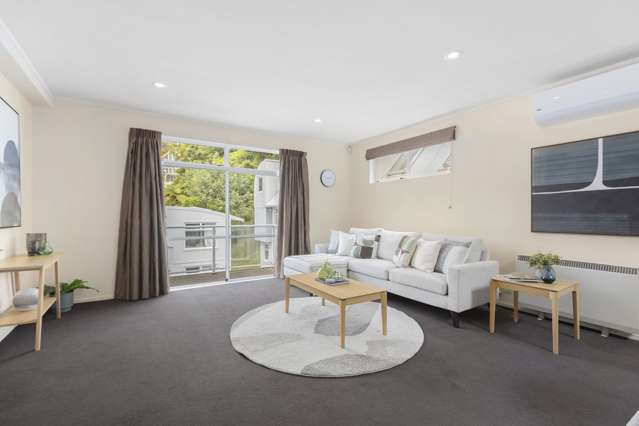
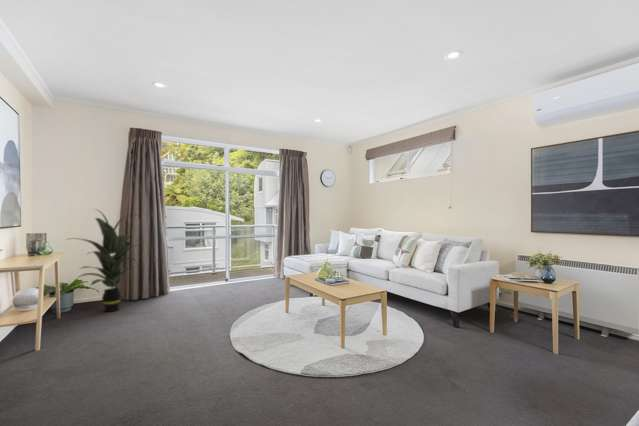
+ indoor plant [65,208,142,313]
